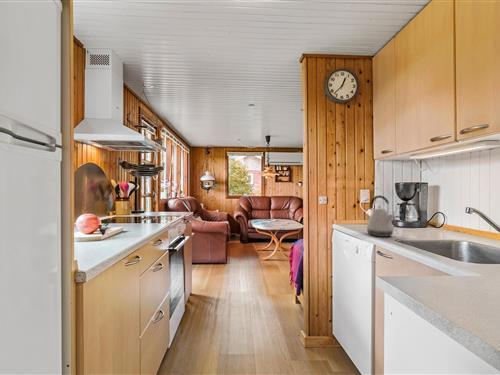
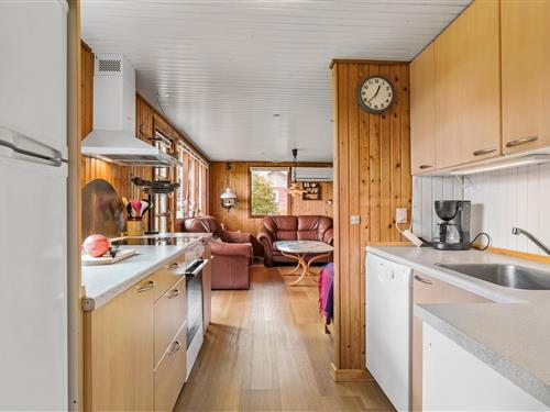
- kettle [365,194,395,238]
